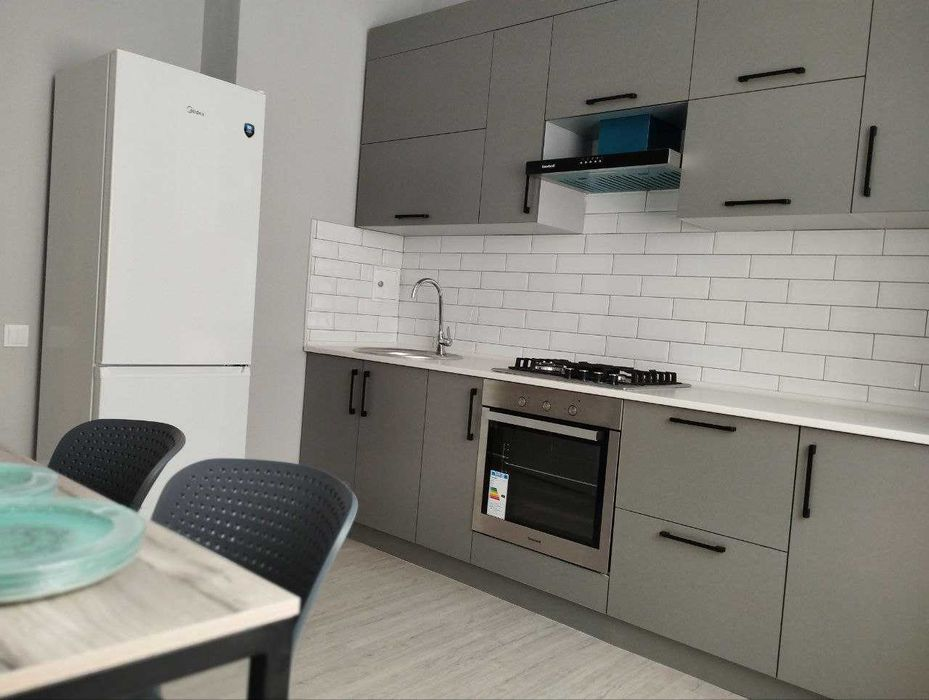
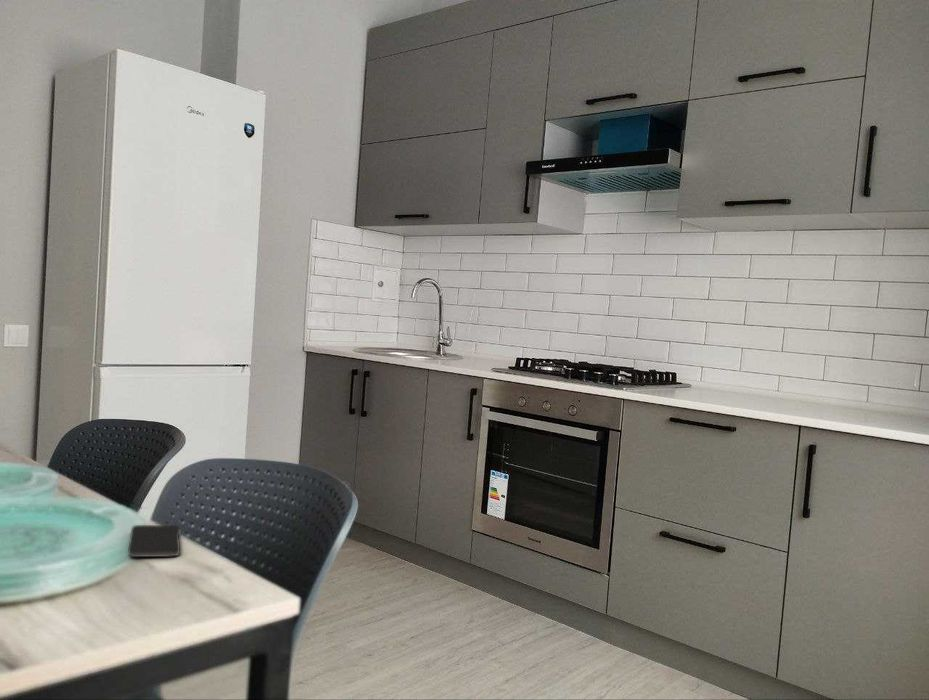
+ smartphone [127,524,181,558]
